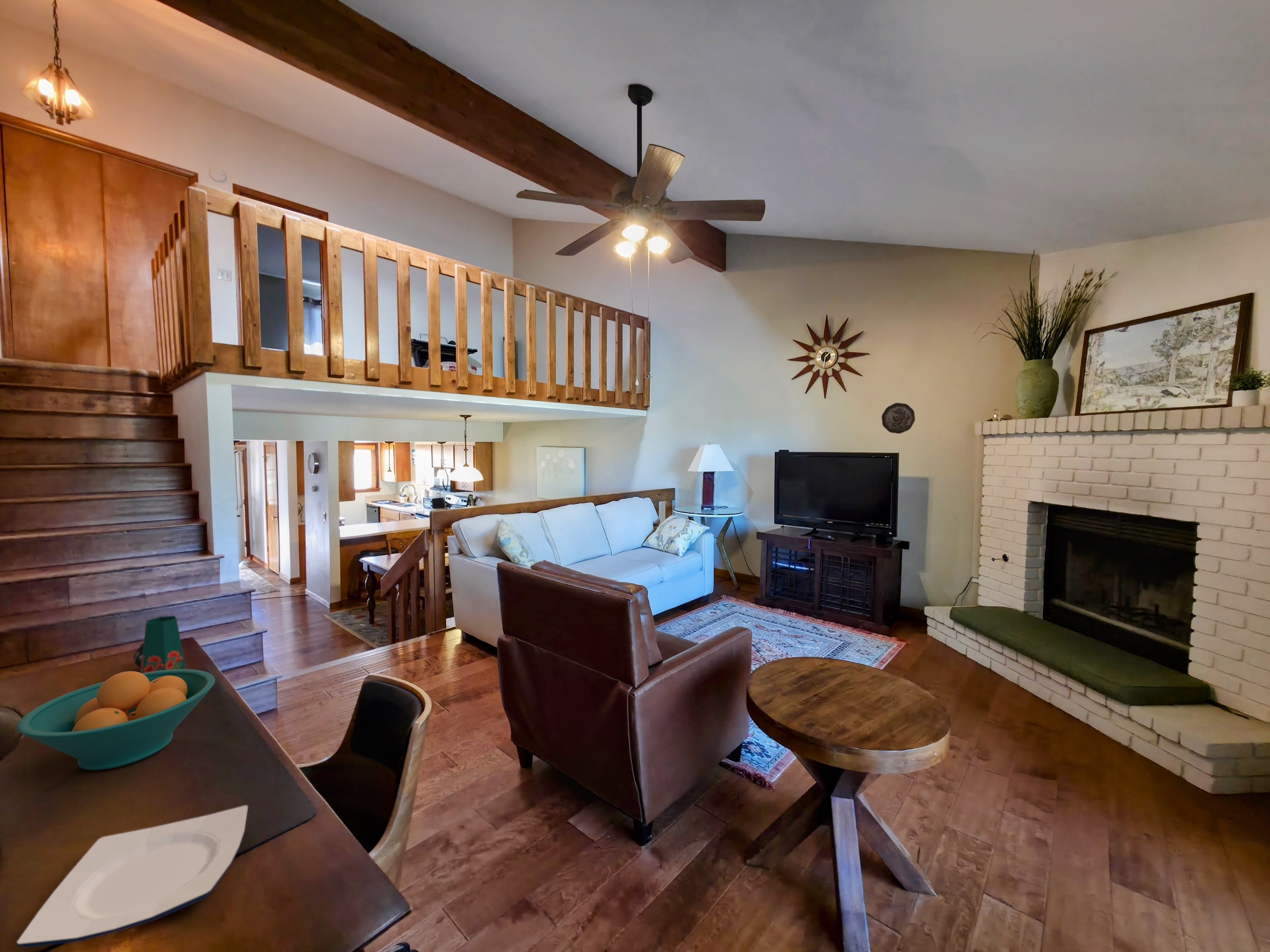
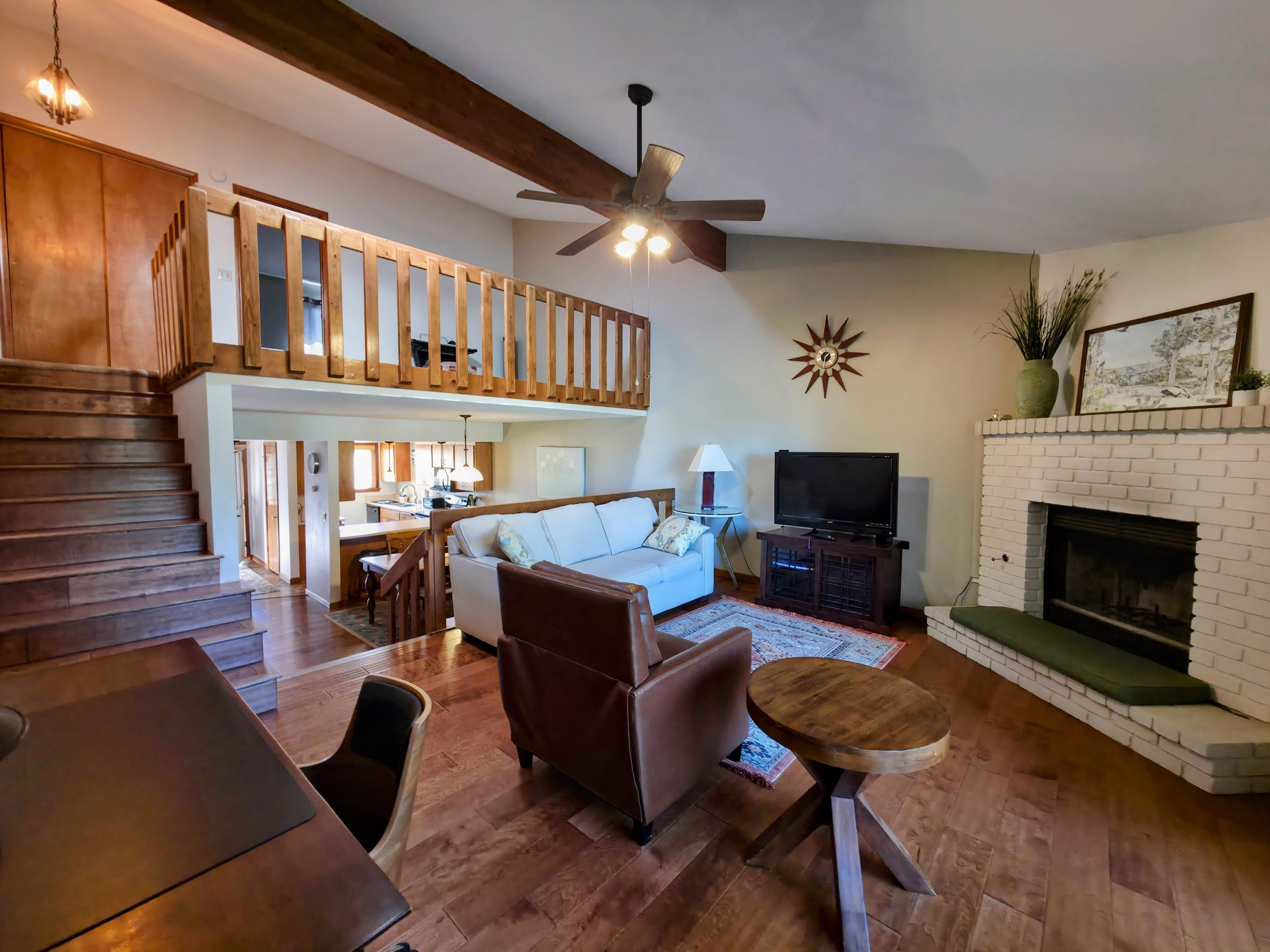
- plate [16,805,248,948]
- decorative plate [881,402,916,434]
- fruit bowl [17,669,215,770]
- vase [133,615,187,673]
